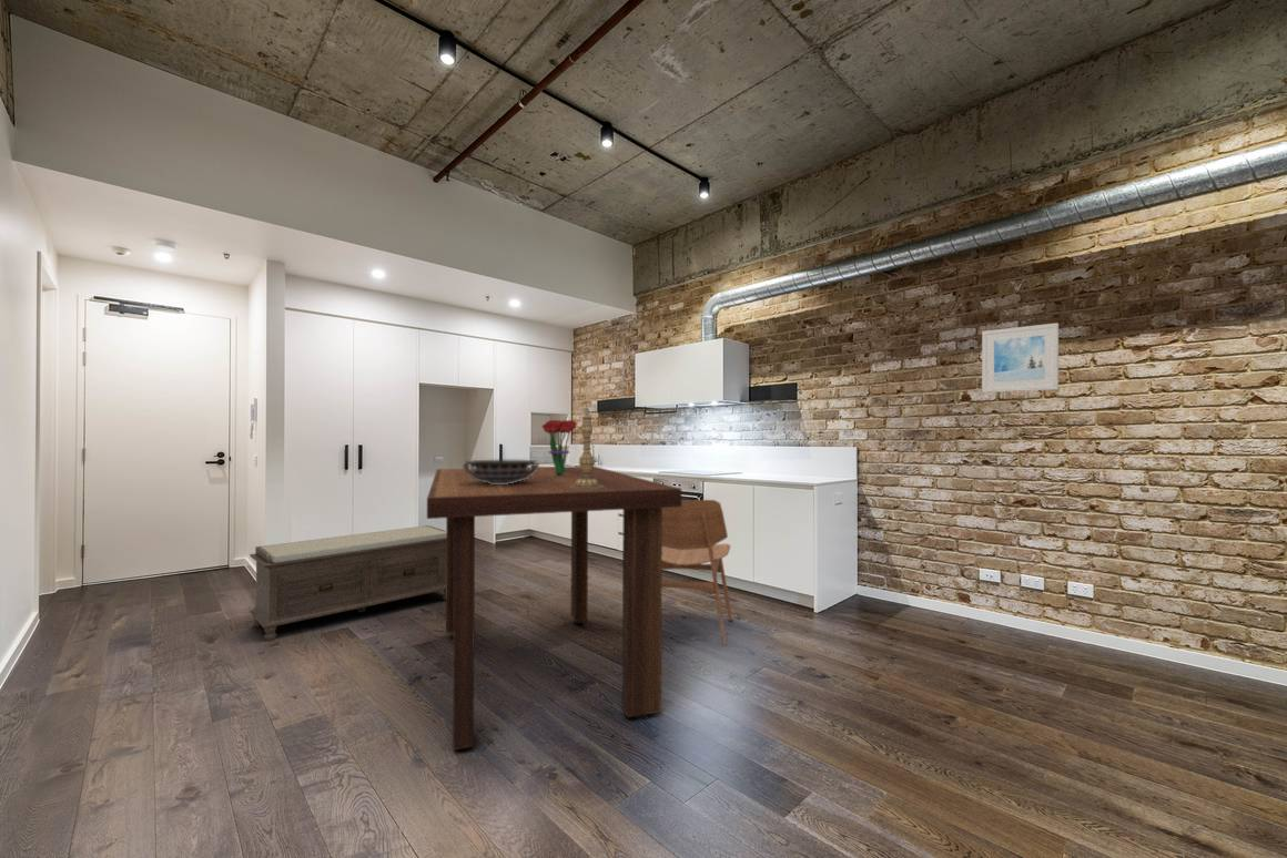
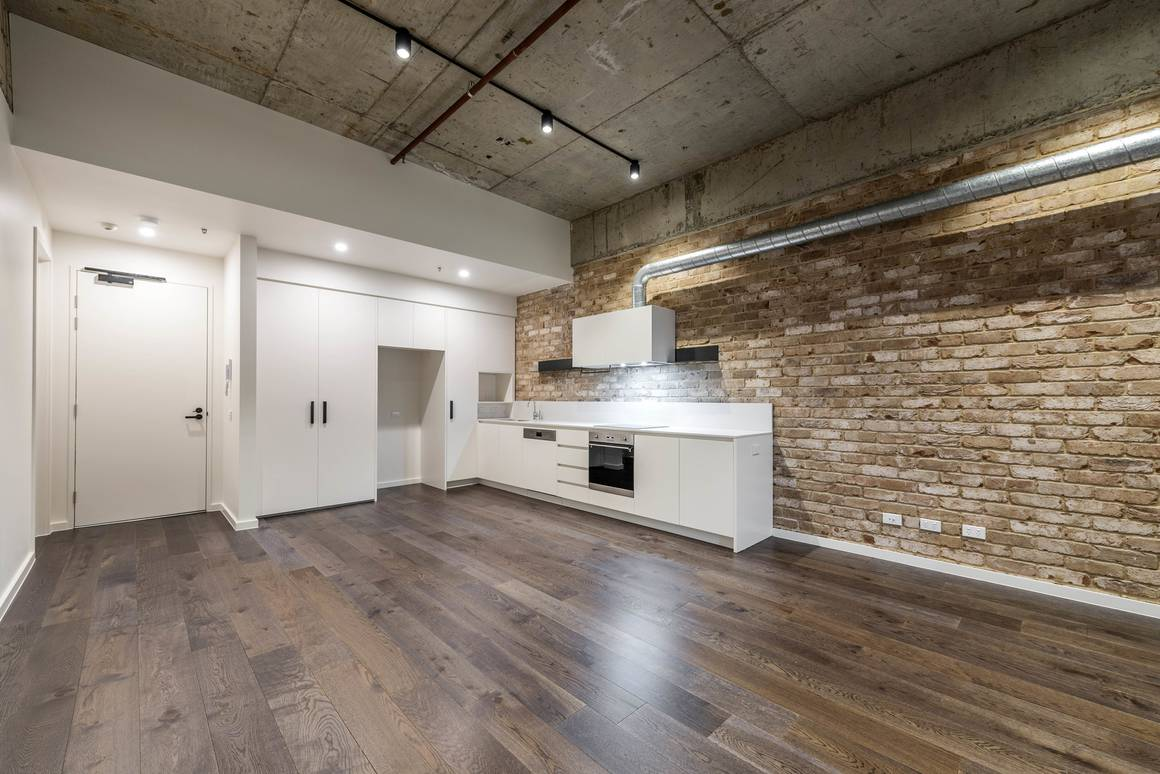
- bouquet [540,419,578,476]
- dining chair [661,499,733,647]
- dining table [426,466,682,752]
- candlestick [569,406,604,490]
- decorative bowl [462,459,540,484]
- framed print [981,323,1060,394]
- bench [249,524,446,642]
